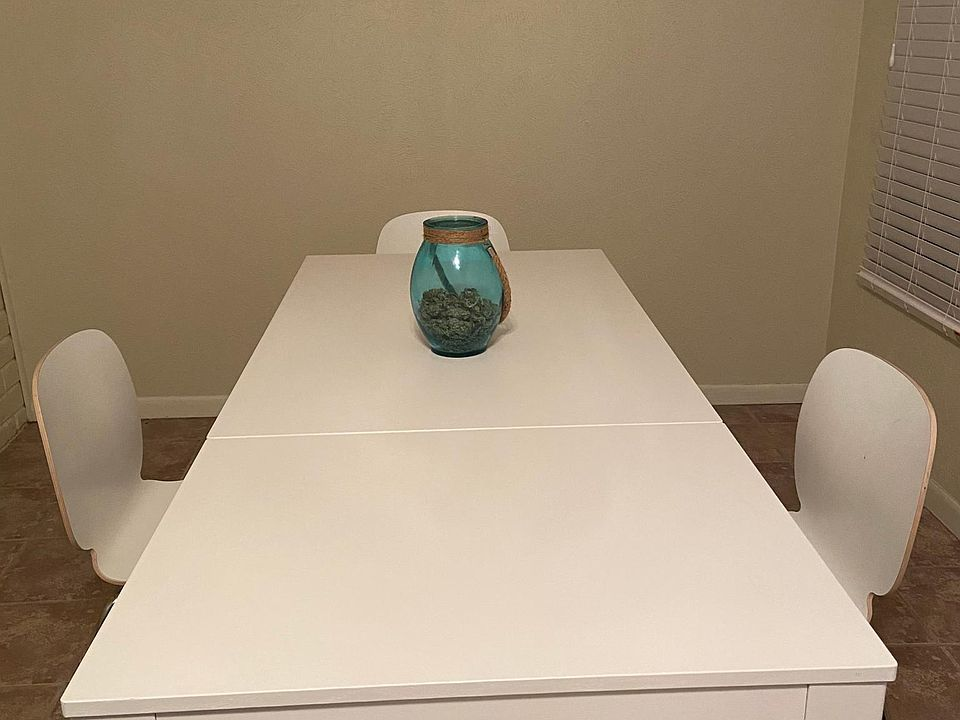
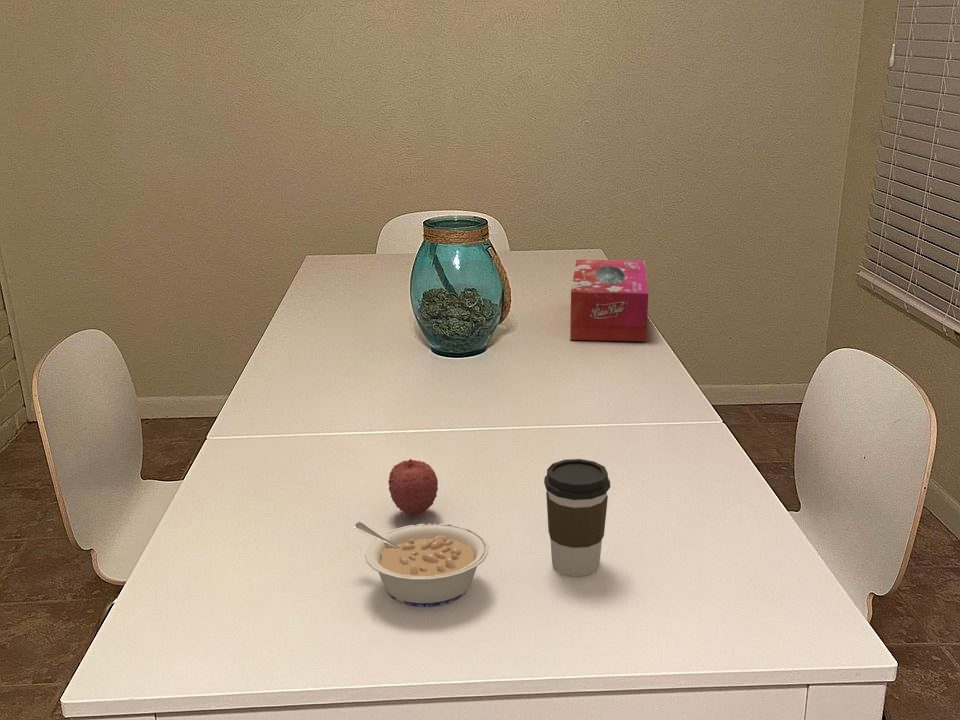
+ fruit [387,458,439,516]
+ coffee cup [543,458,611,577]
+ tissue box [569,259,649,343]
+ legume [353,521,489,608]
